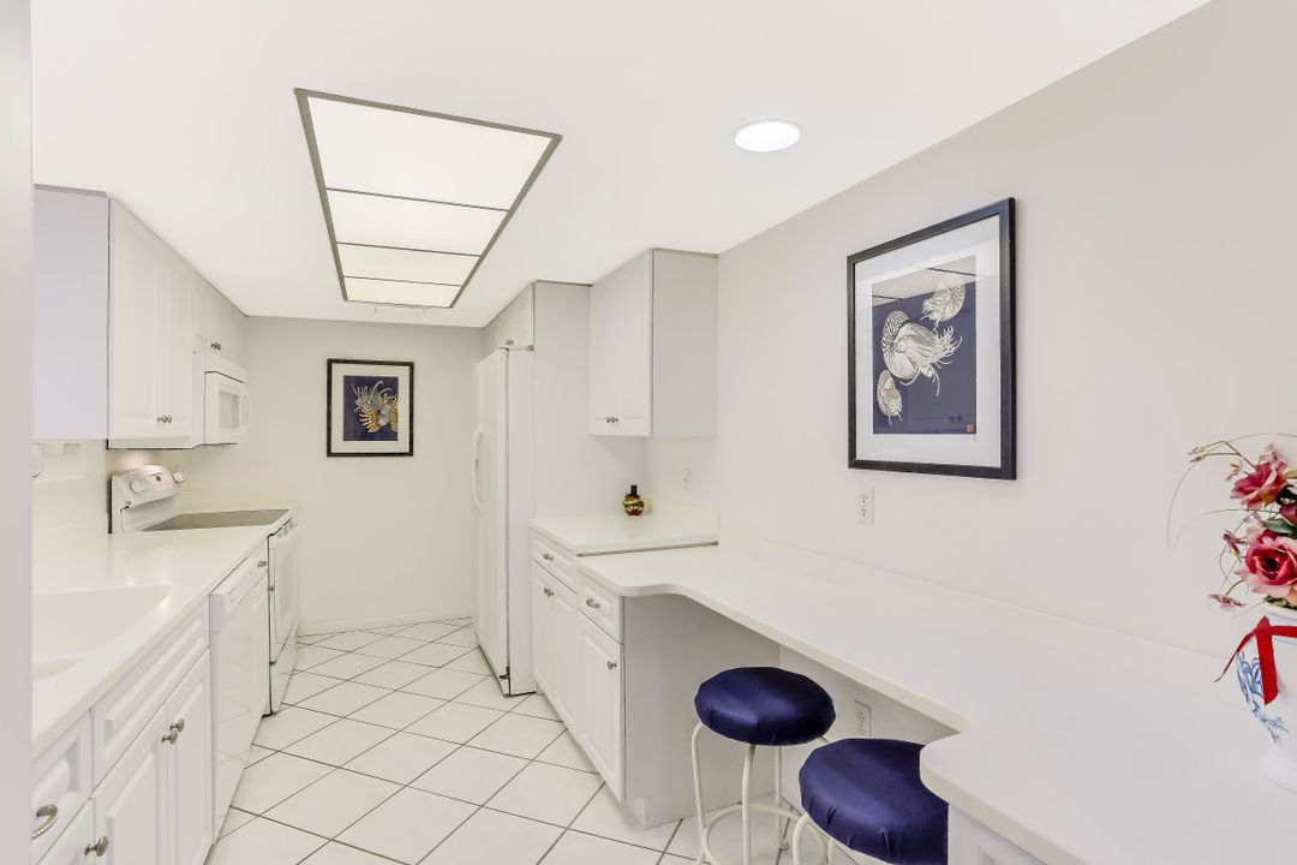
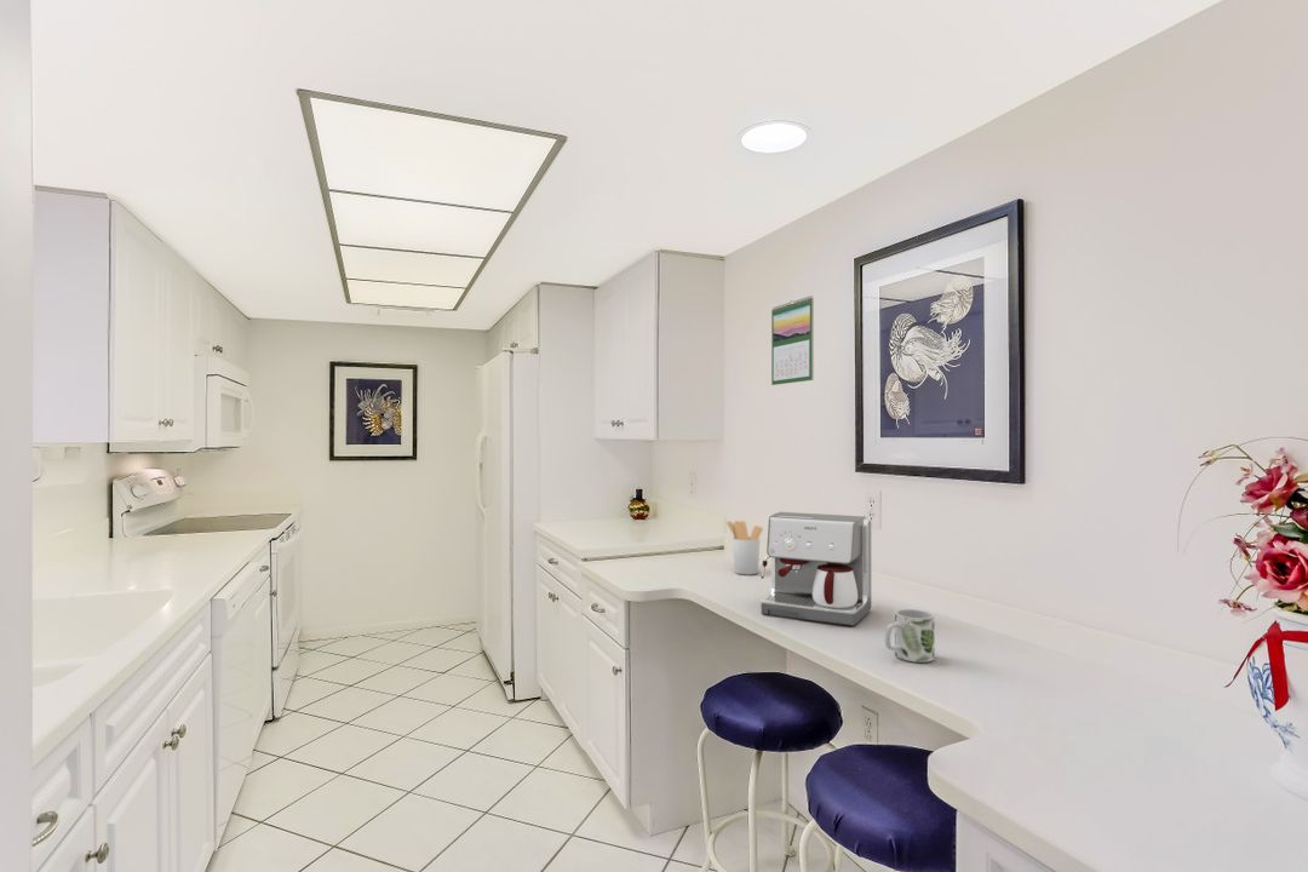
+ coffee maker [759,511,873,627]
+ utensil holder [725,520,764,575]
+ mug [884,608,935,664]
+ calendar [770,294,815,386]
